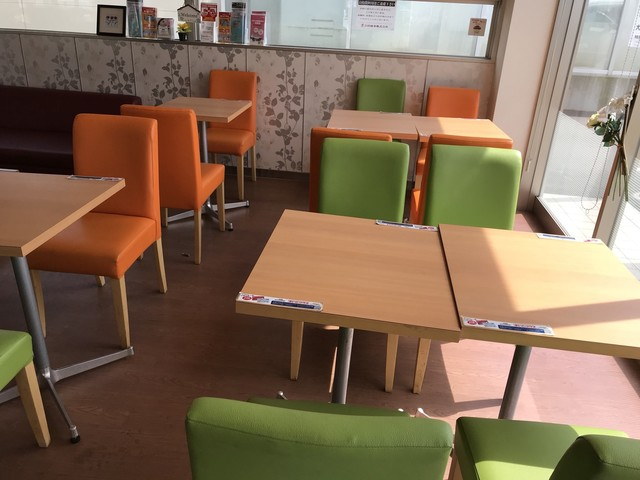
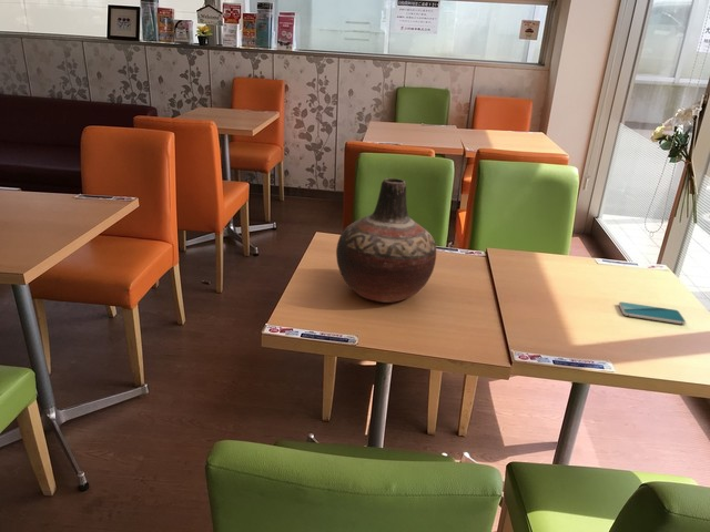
+ smartphone [618,301,687,326]
+ vase [335,177,437,304]
